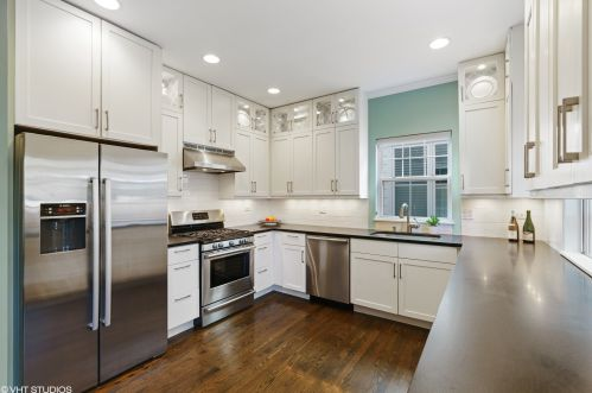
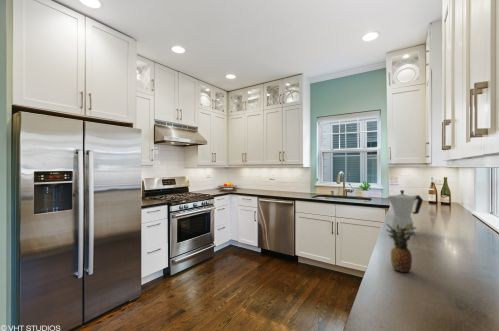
+ moka pot [385,189,424,234]
+ fruit [385,221,418,274]
